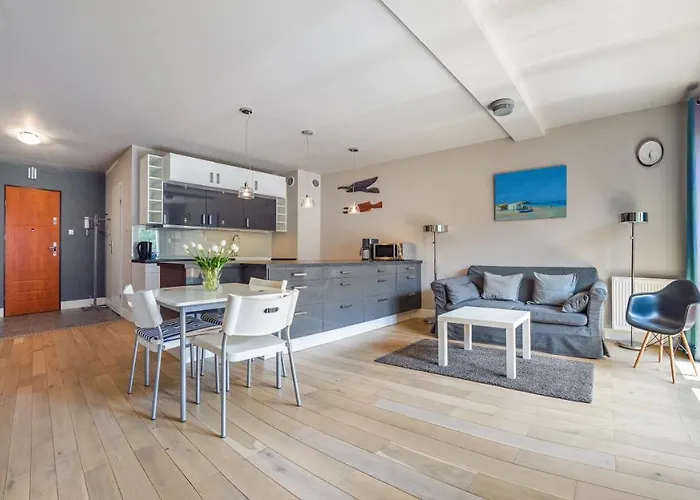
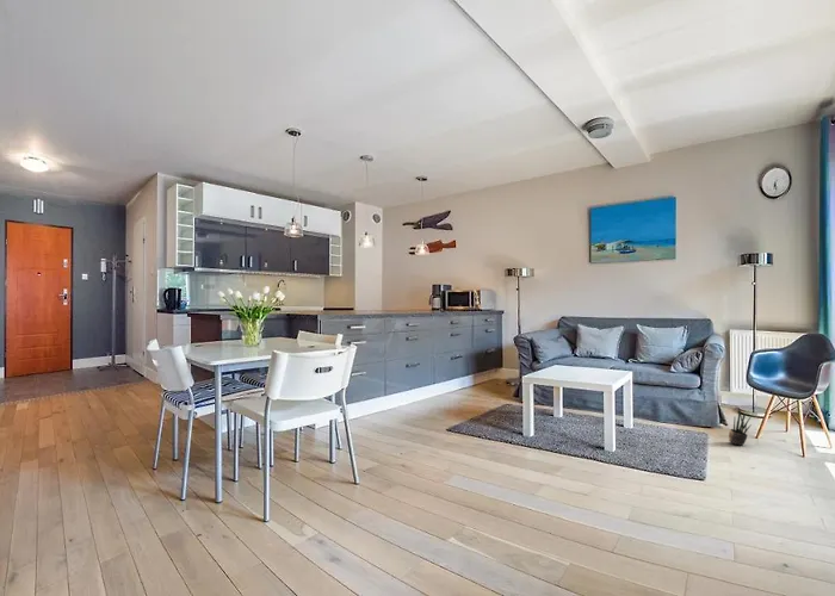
+ potted plant [728,409,754,447]
